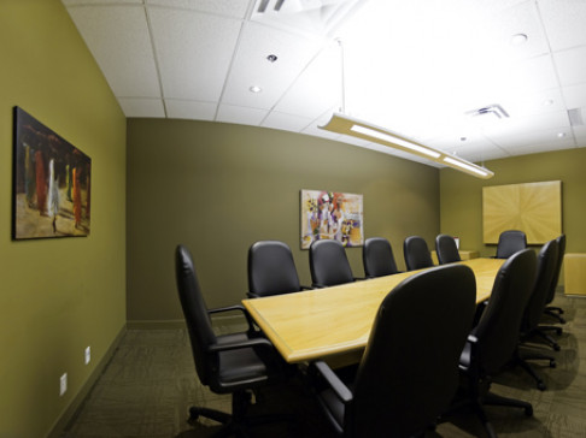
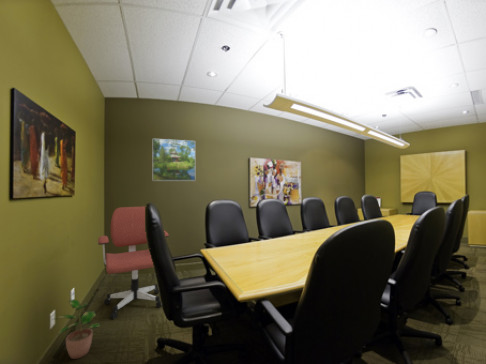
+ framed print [152,138,196,182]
+ office chair [97,205,170,320]
+ potted plant [52,298,102,360]
